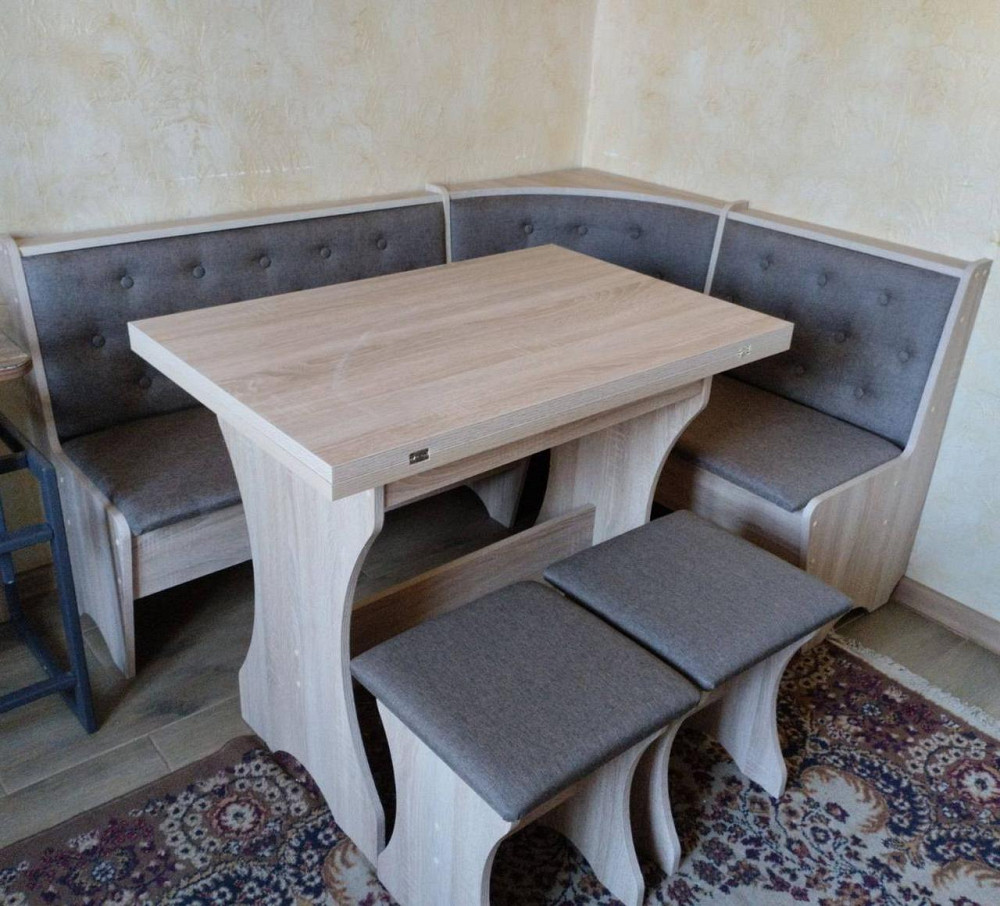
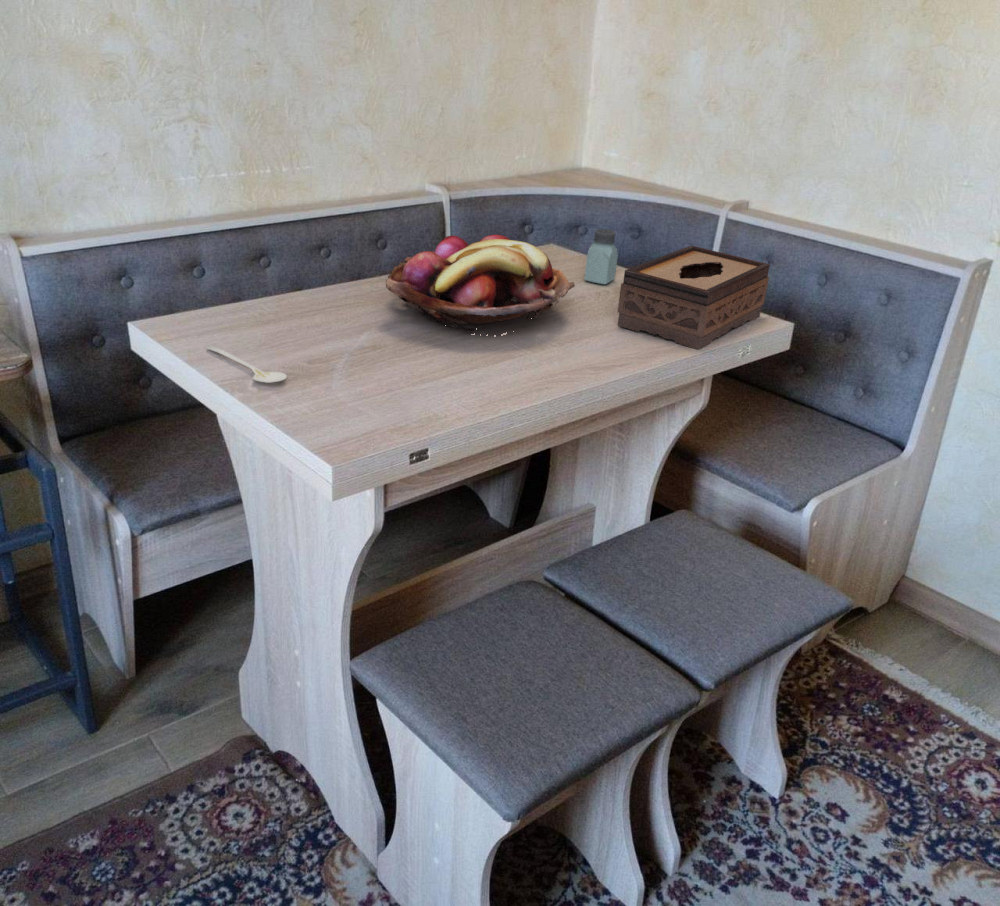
+ saltshaker [583,228,619,286]
+ tissue box [617,245,771,351]
+ stirrer [205,344,288,384]
+ fruit basket [385,234,576,337]
